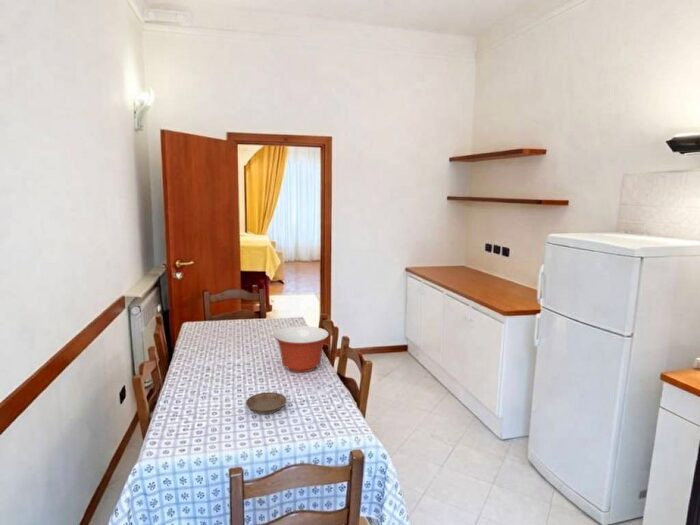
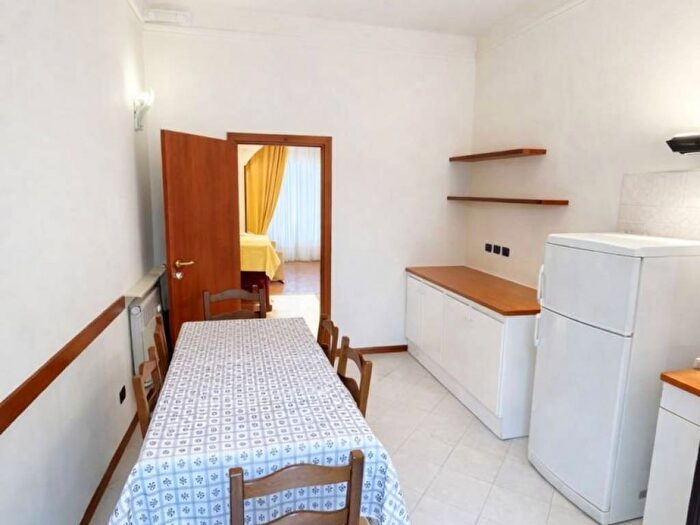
- mixing bowl [273,325,330,373]
- saucer [245,391,287,415]
